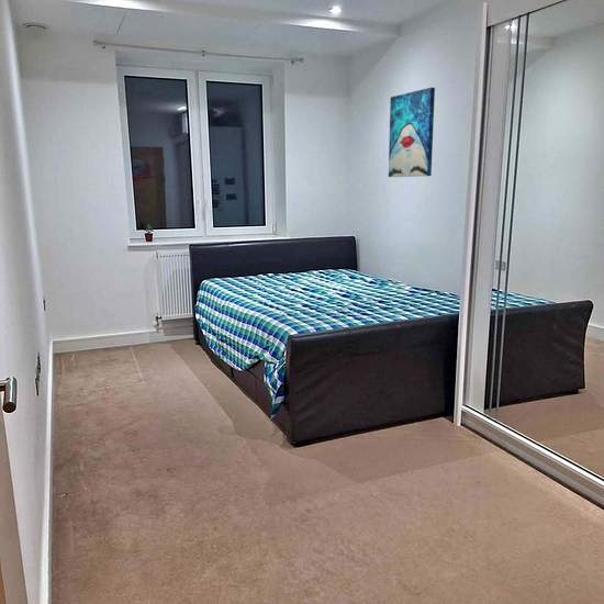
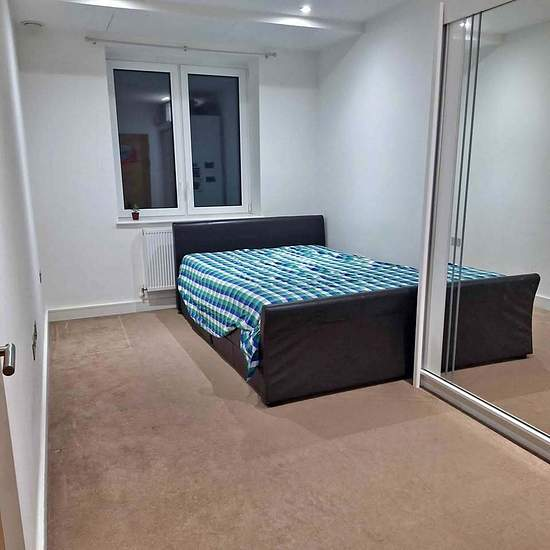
- wall art [388,87,436,178]
